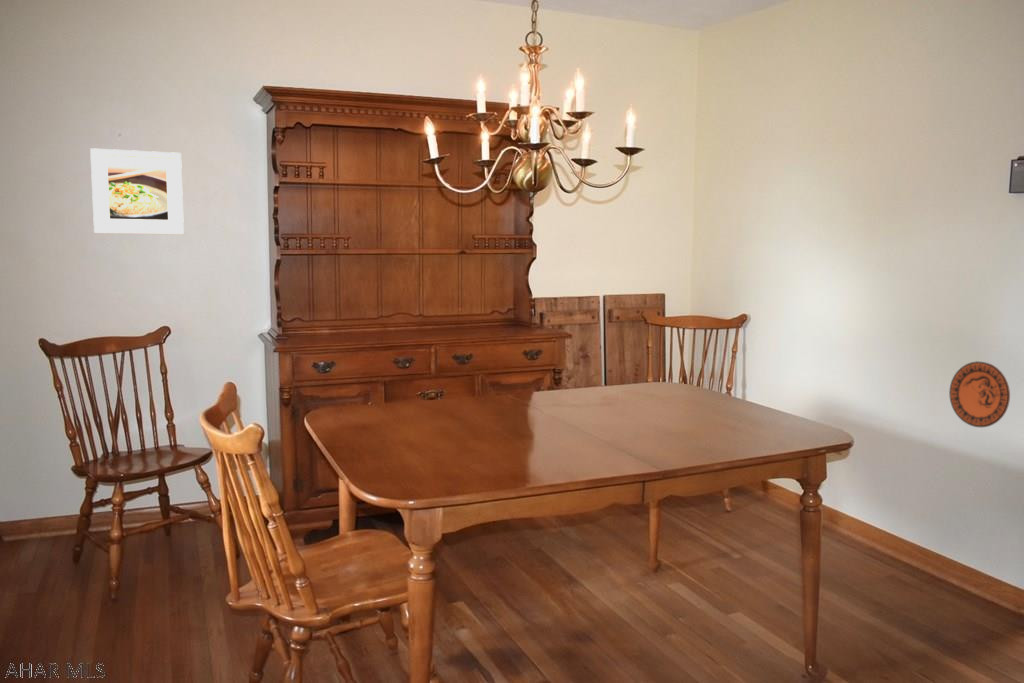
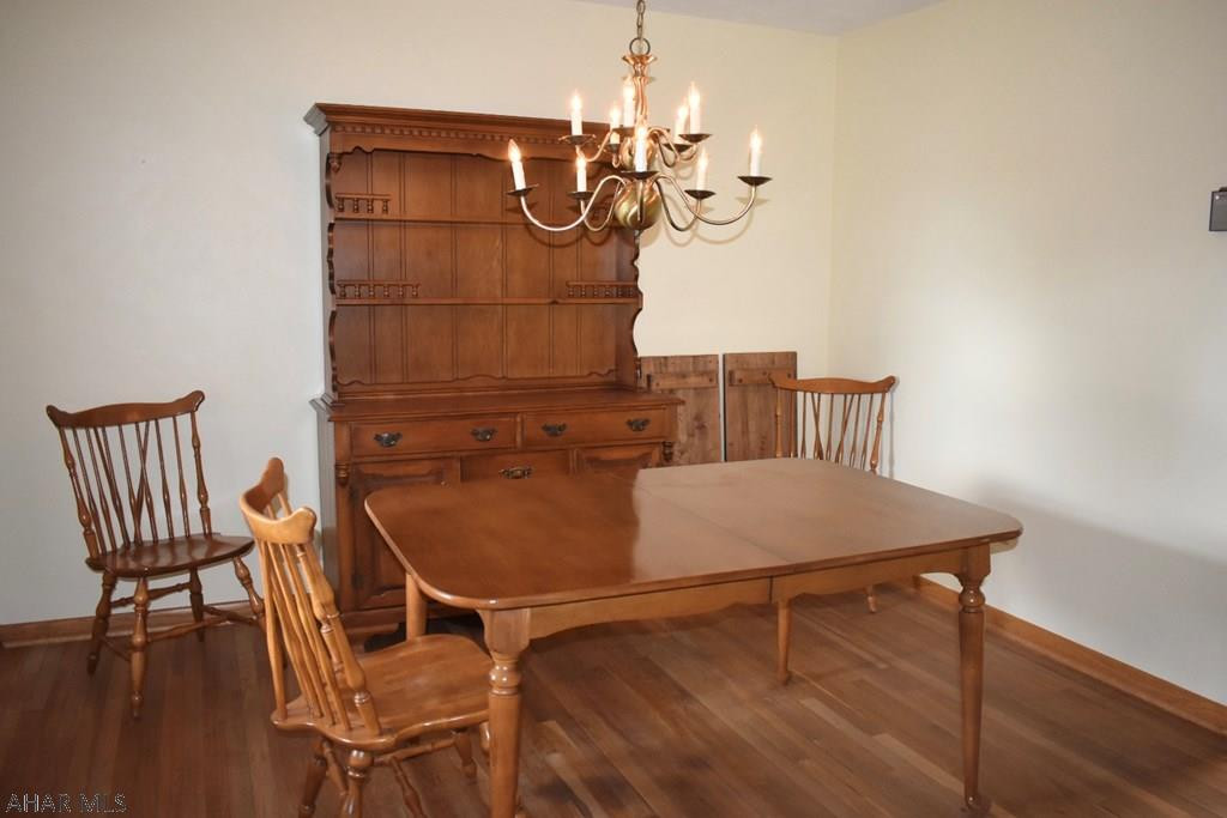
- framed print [89,147,185,235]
- decorative plate [948,360,1011,428]
